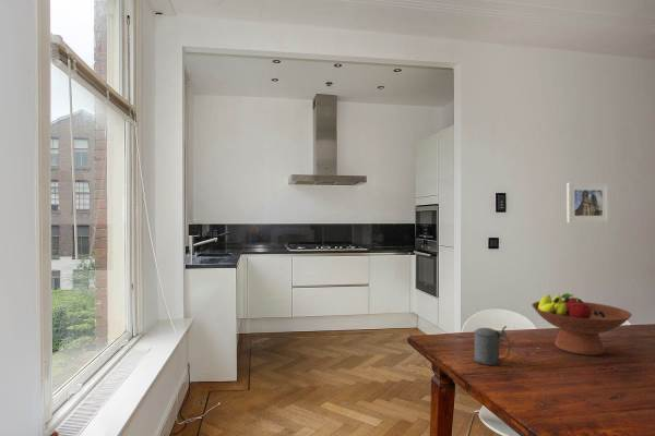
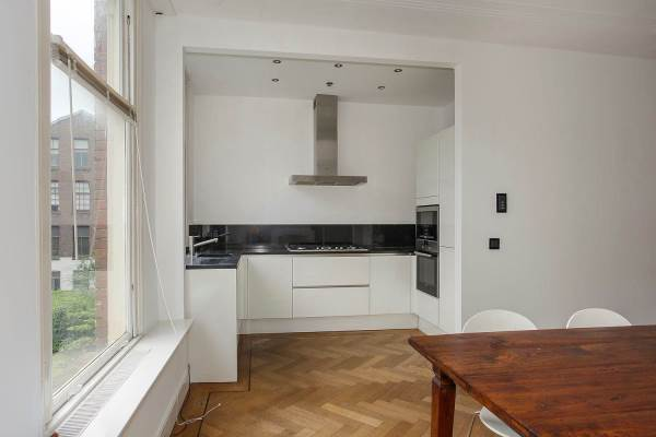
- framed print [565,182,610,223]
- beer stein [473,325,512,366]
- fruit bowl [531,292,633,356]
